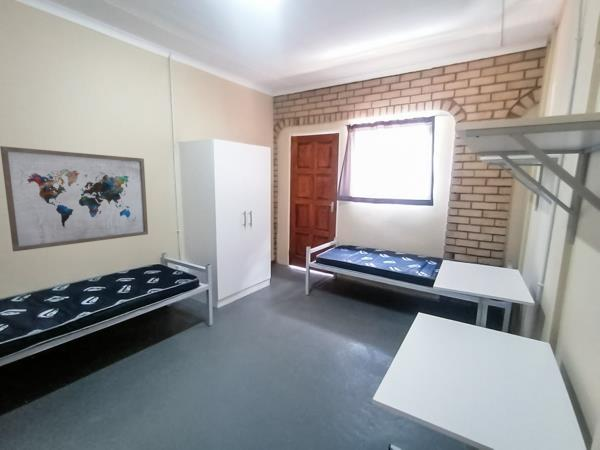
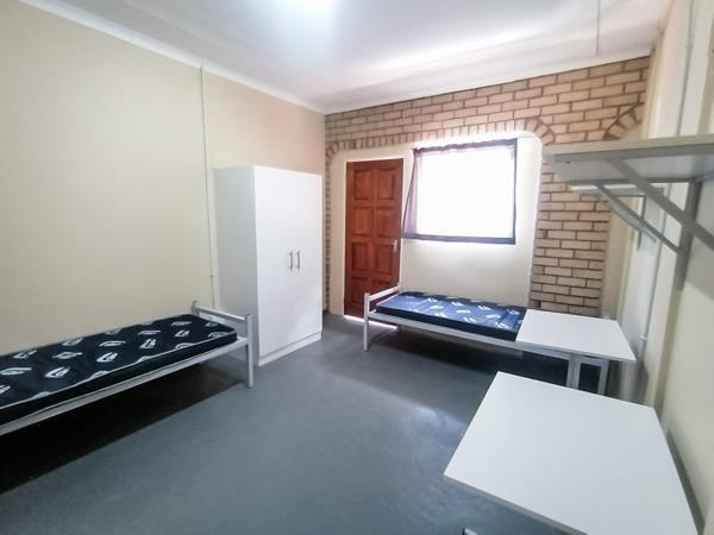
- wall art [0,145,149,252]
